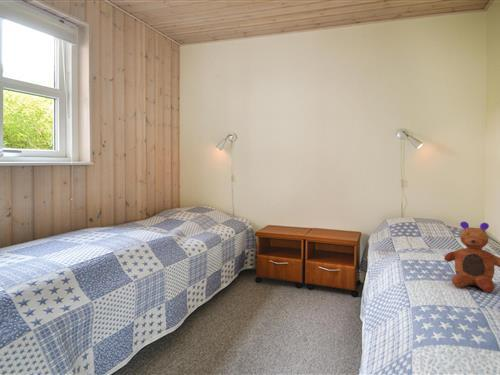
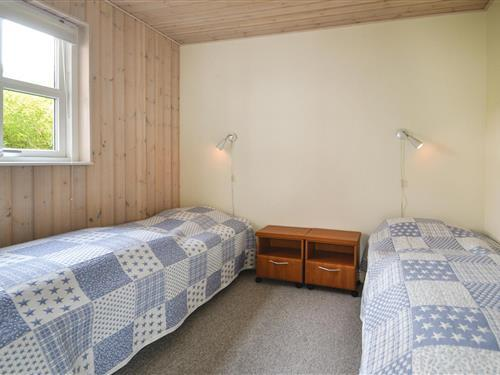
- toy [443,220,500,293]
